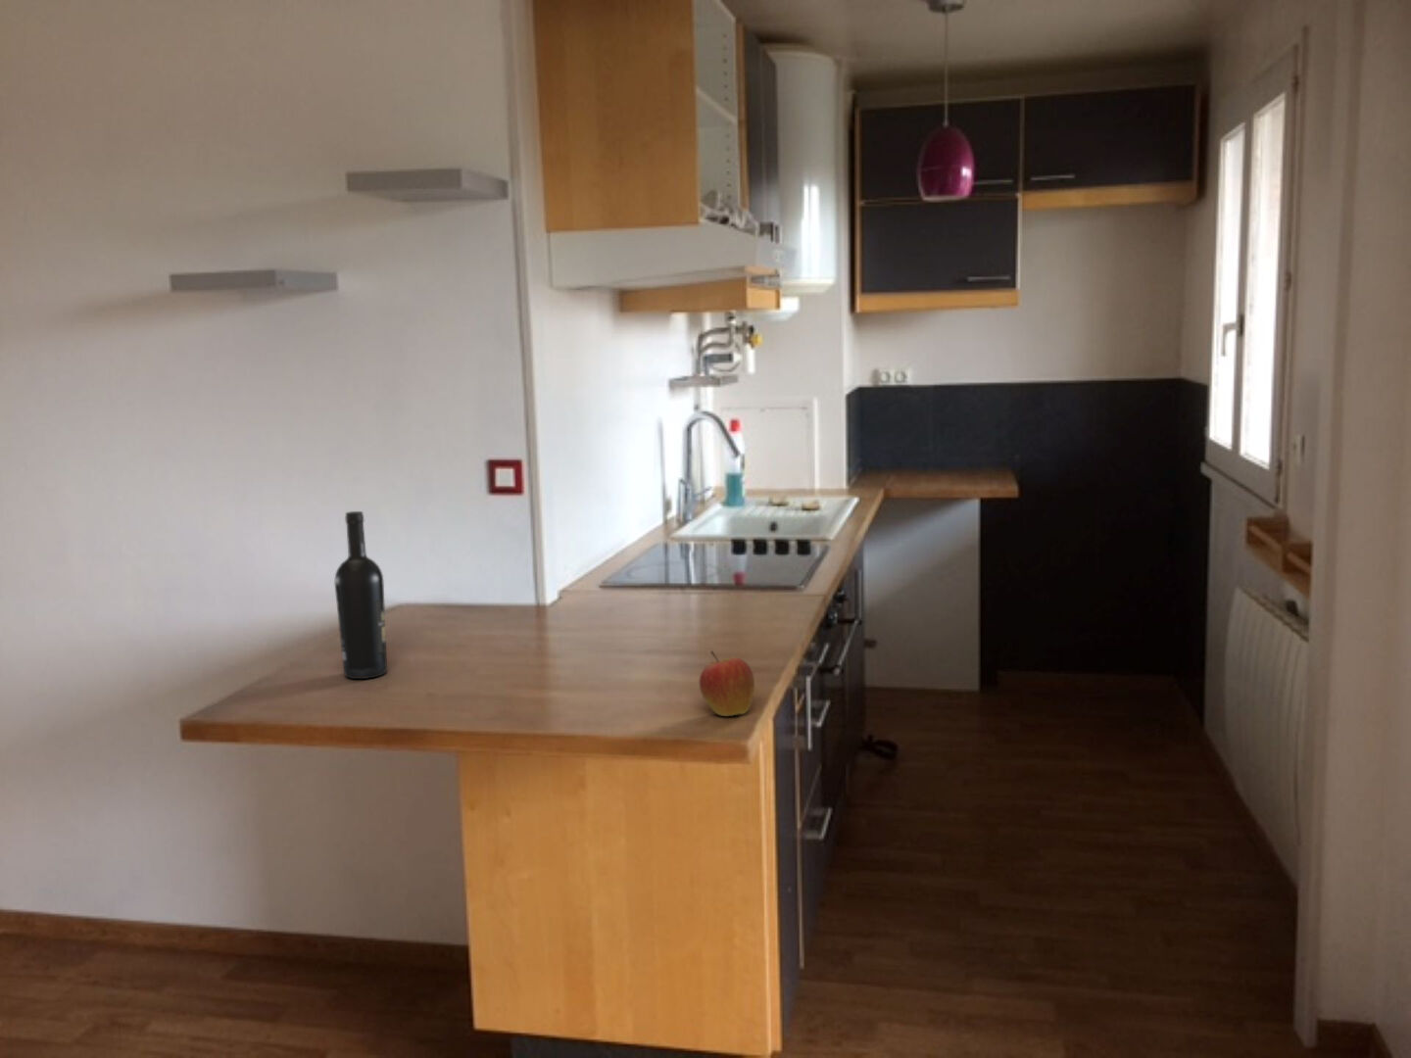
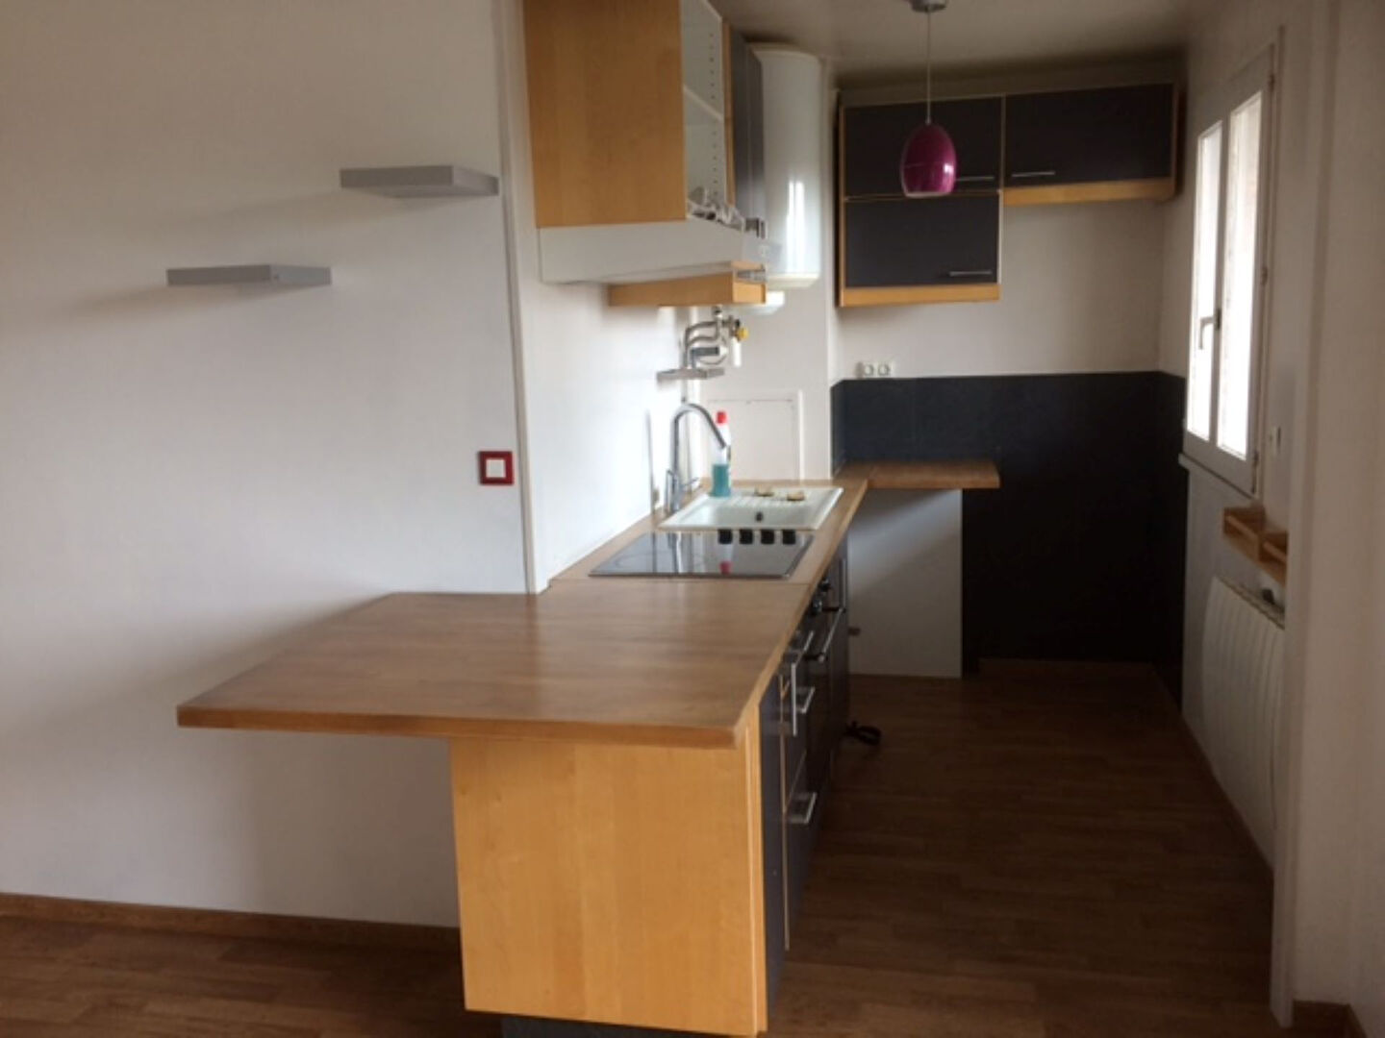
- apple [699,649,755,717]
- wine bottle [334,510,388,680]
